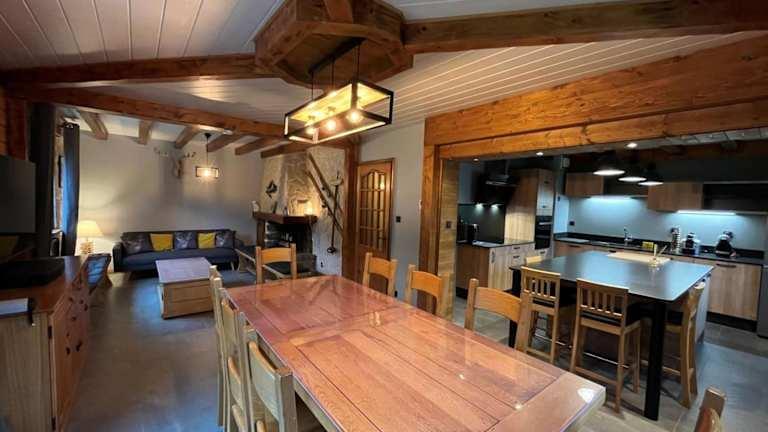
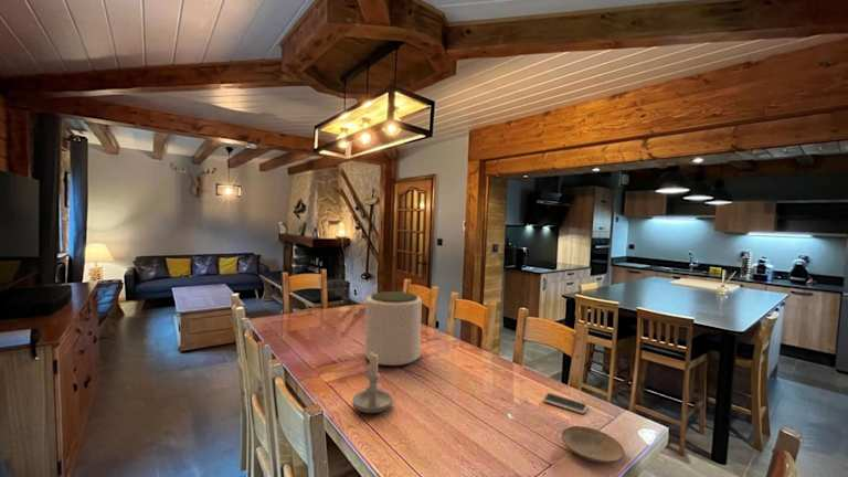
+ smartphone [541,392,589,414]
+ plant pot [363,290,423,367]
+ plate [561,425,625,464]
+ candle [351,352,394,414]
